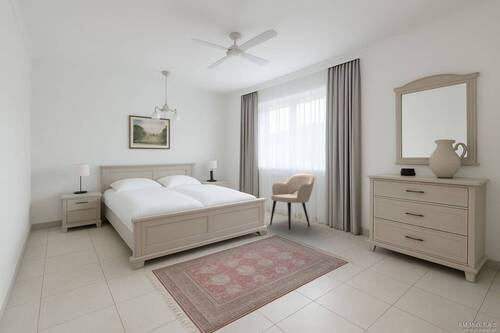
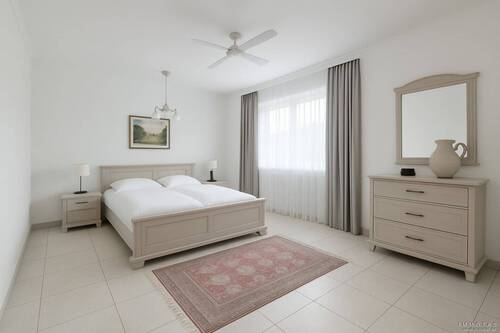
- armchair [269,173,315,231]
